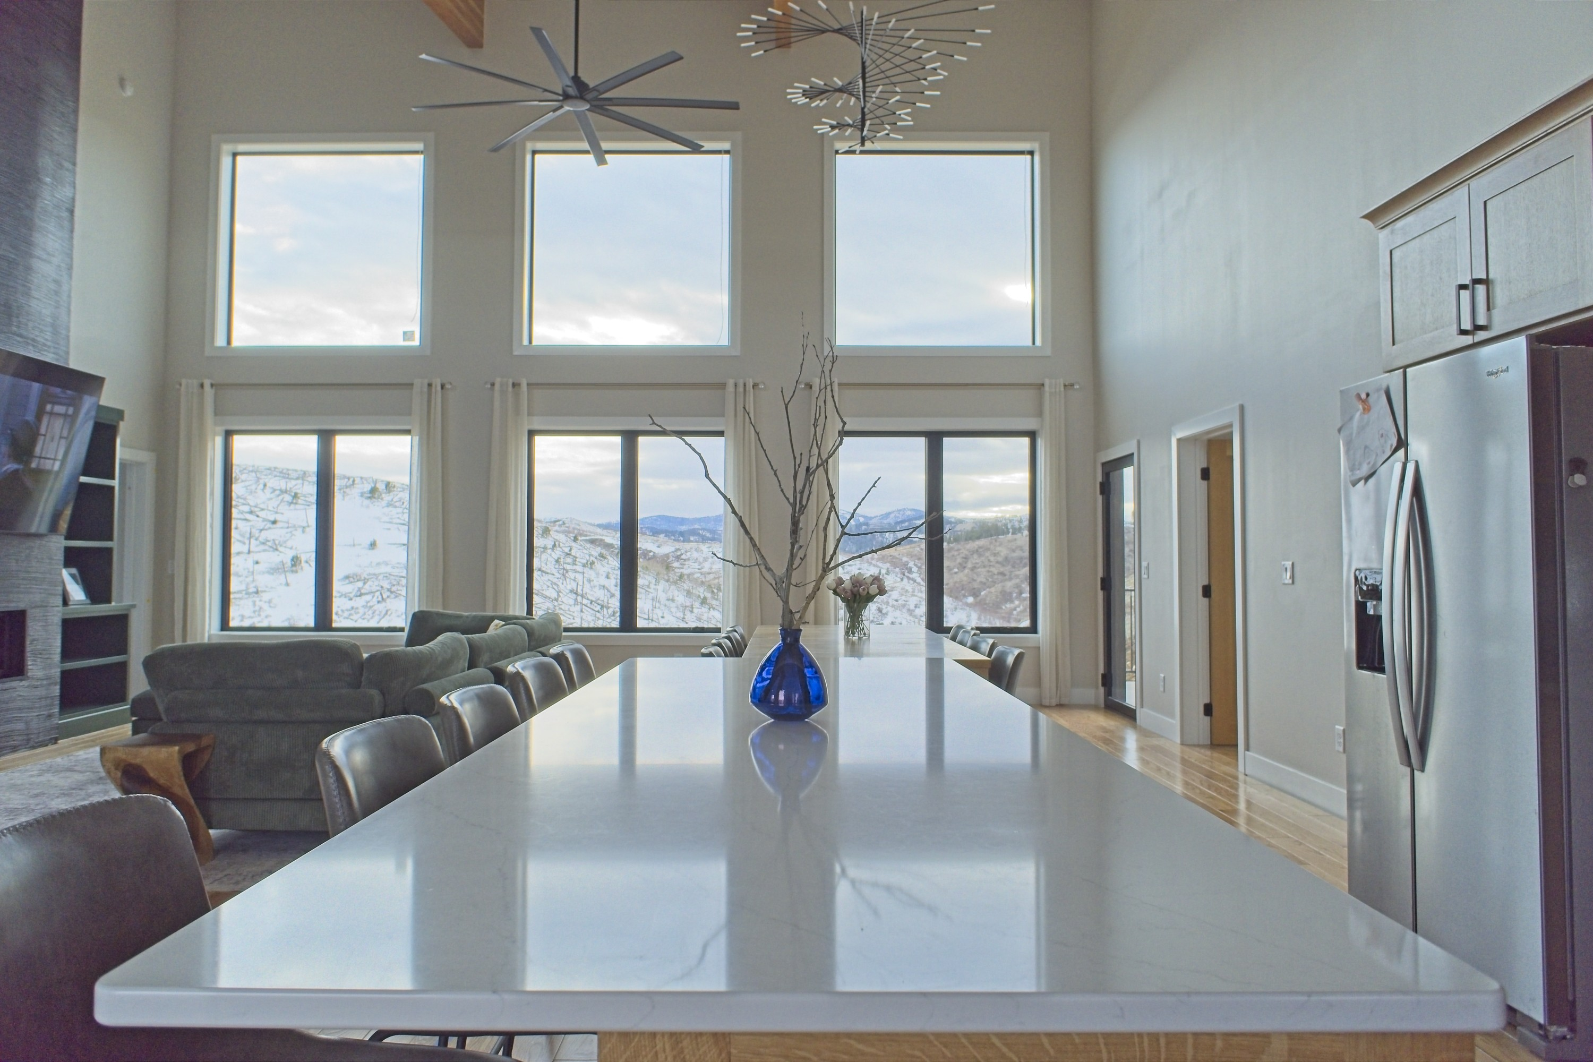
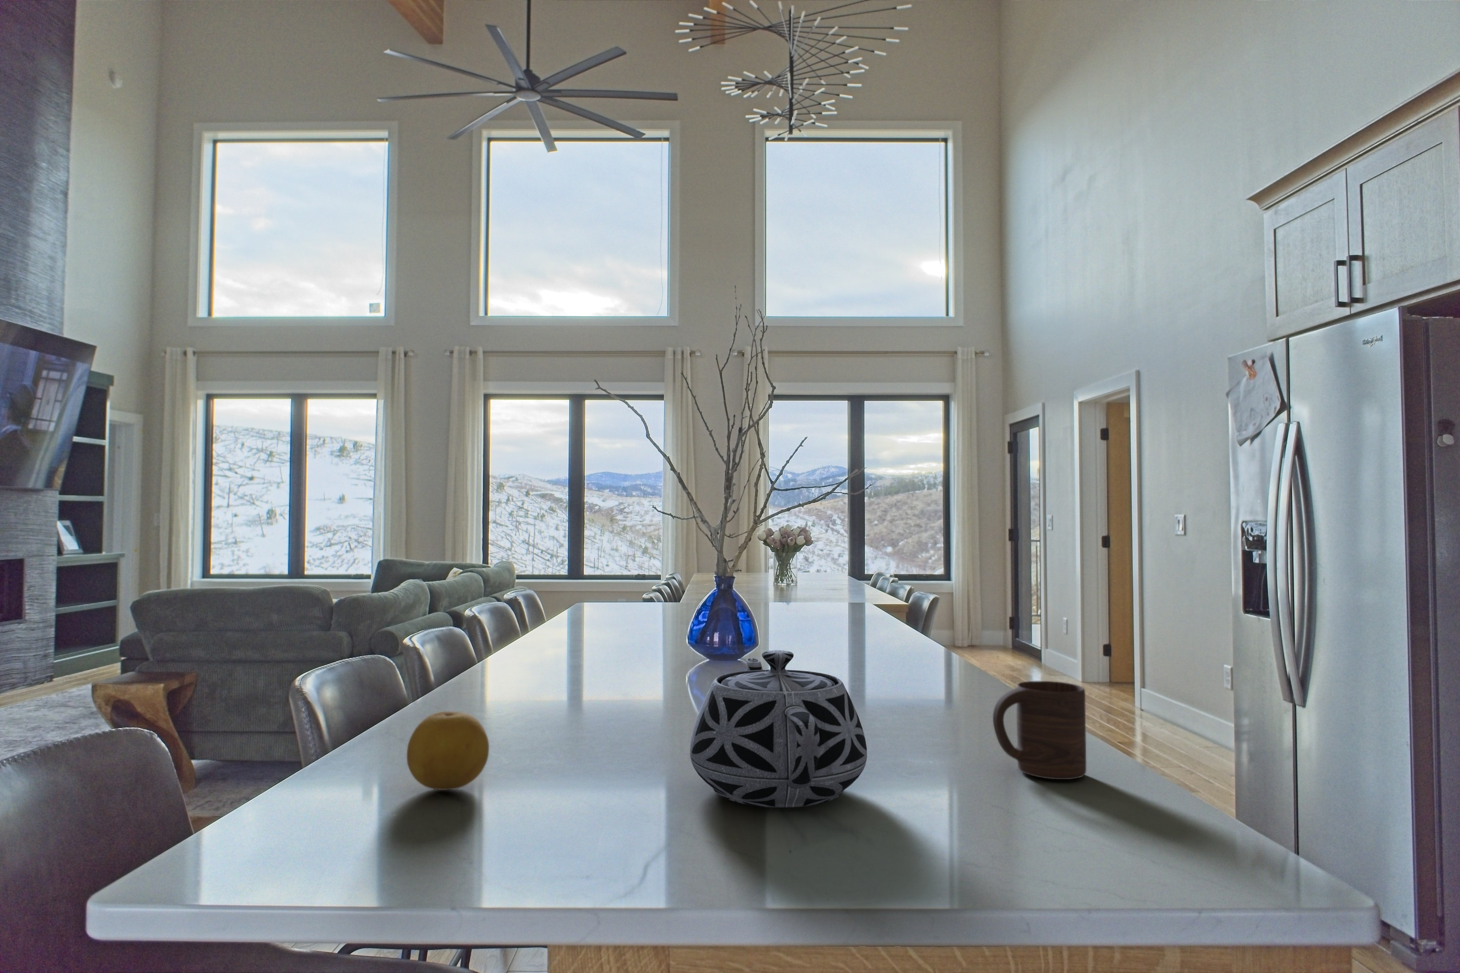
+ teapot [690,649,868,808]
+ fruit [406,711,490,791]
+ cup [992,681,1086,780]
